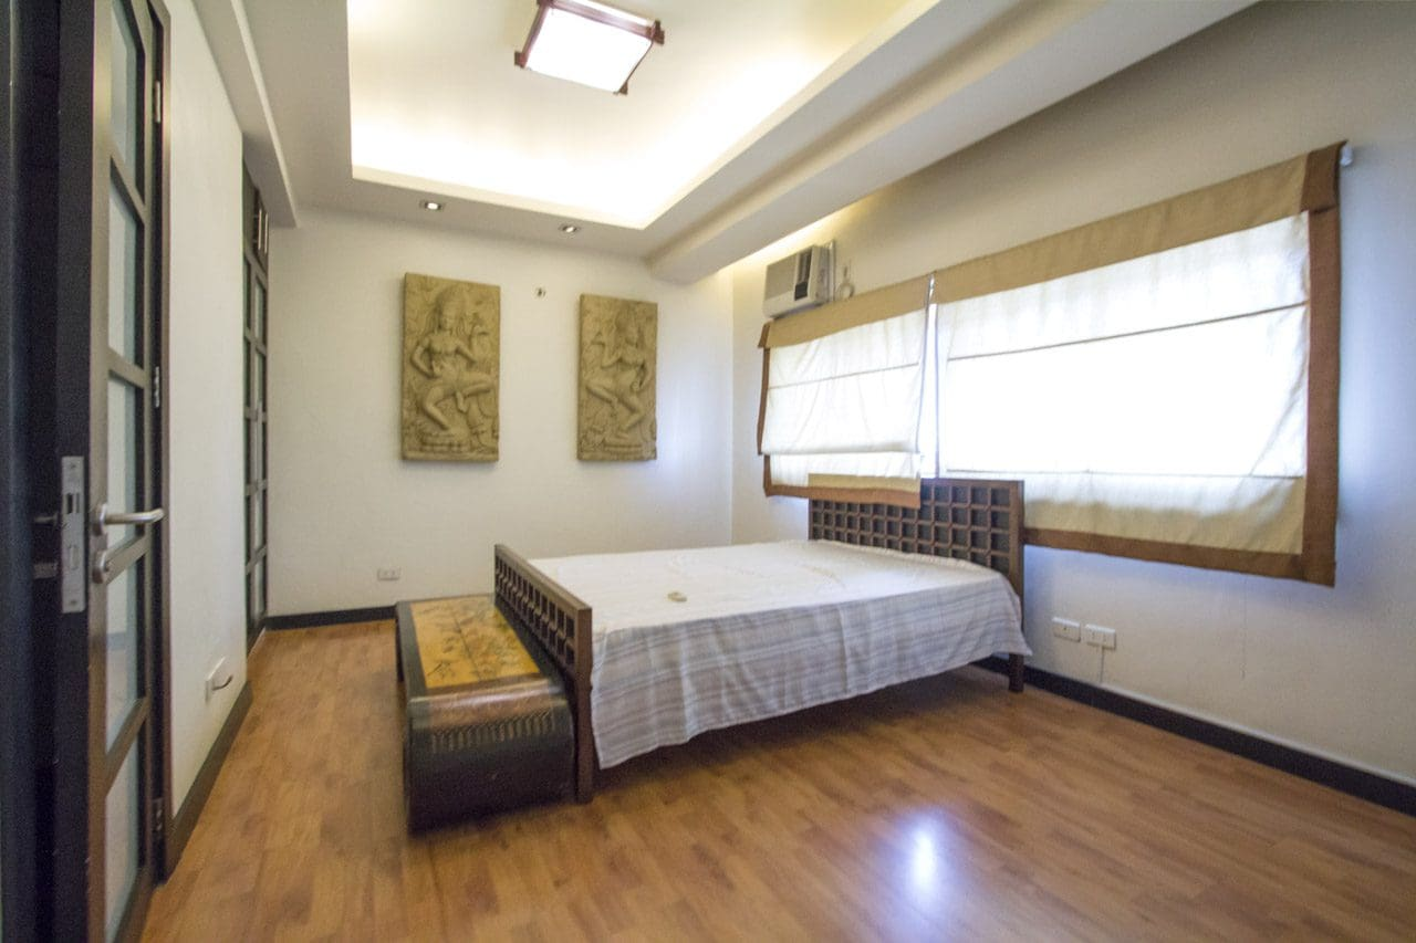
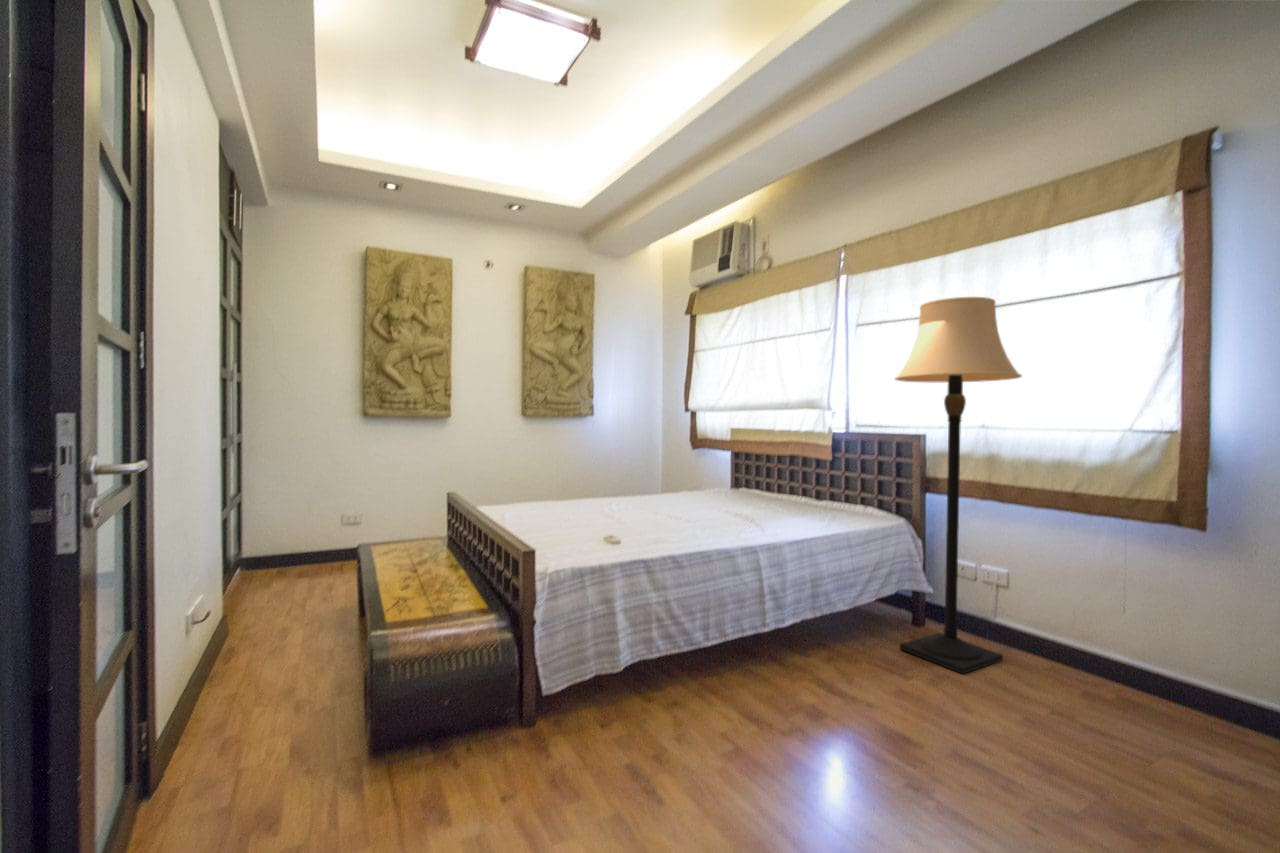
+ lamp [894,296,1023,675]
